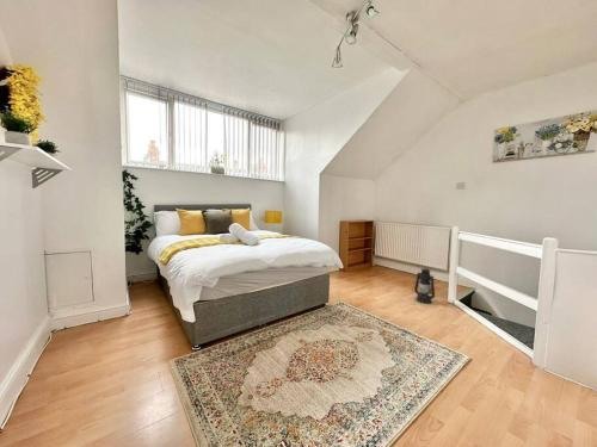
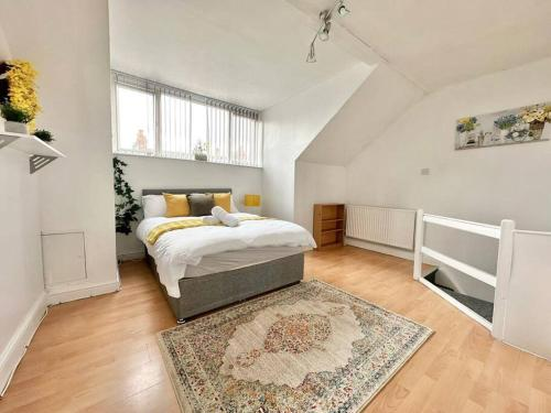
- lantern [411,267,436,305]
